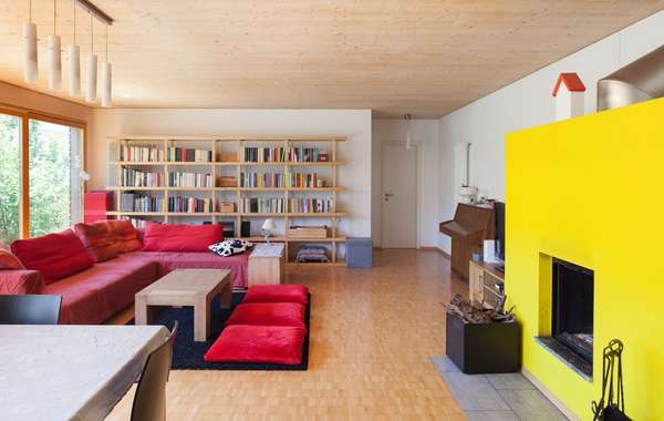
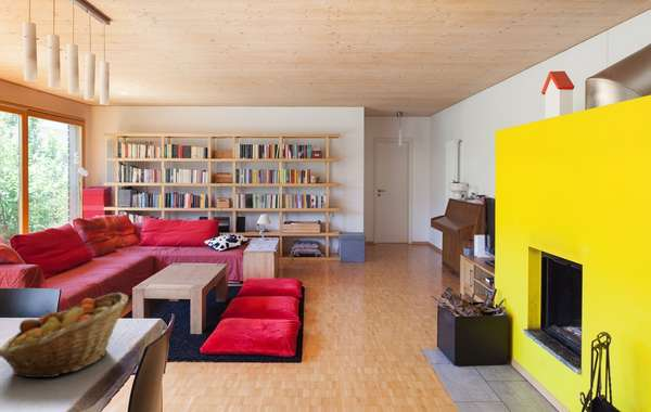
+ fruit basket [0,292,129,379]
